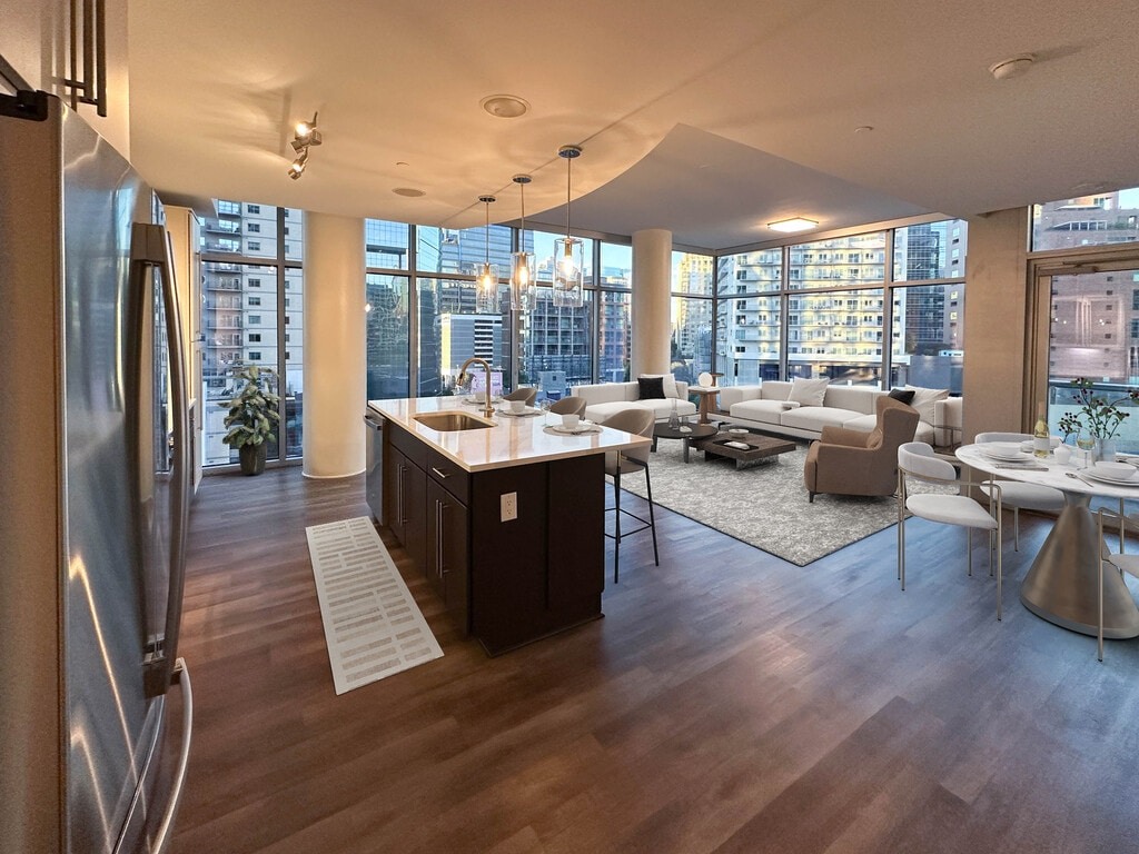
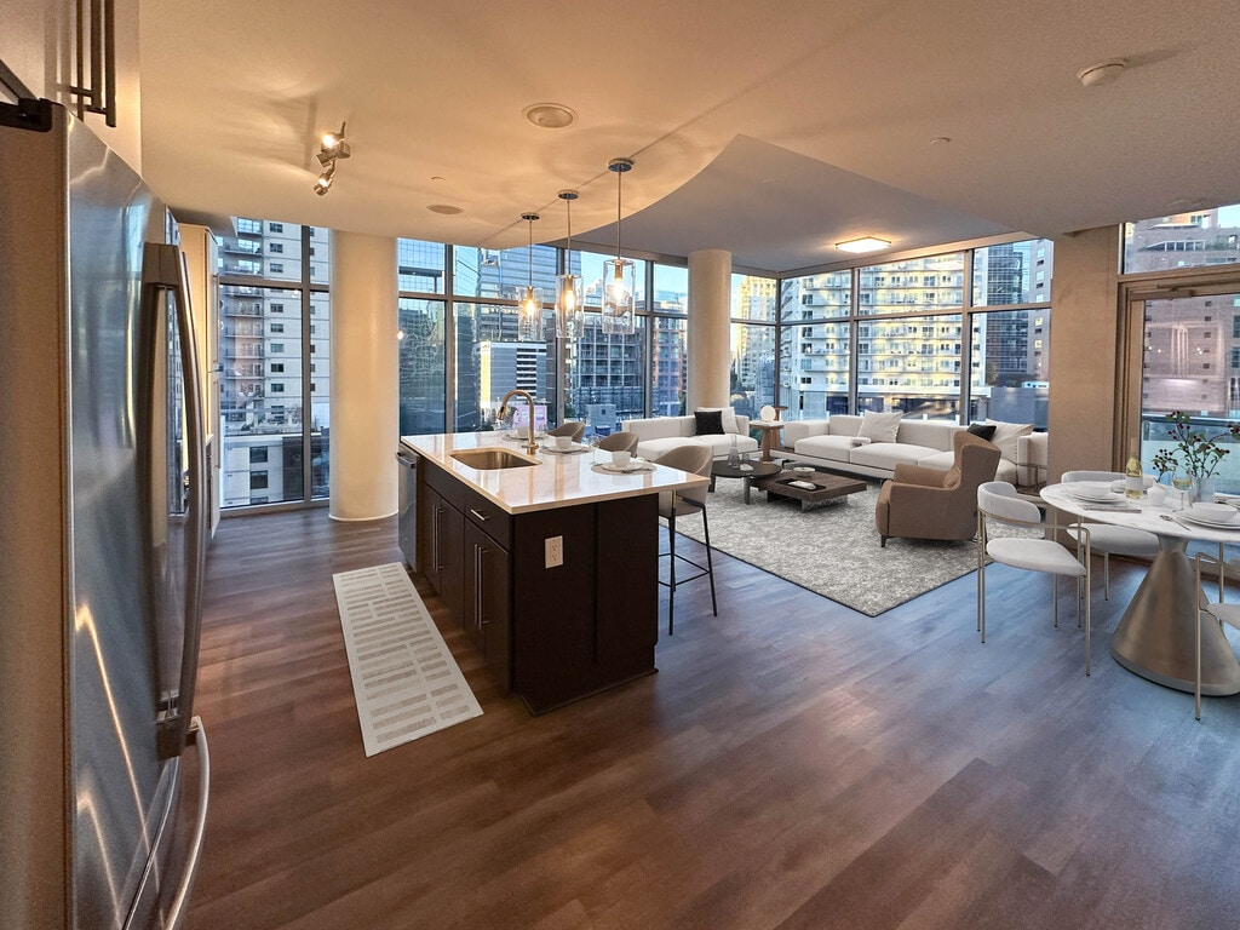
- indoor plant [216,358,283,475]
